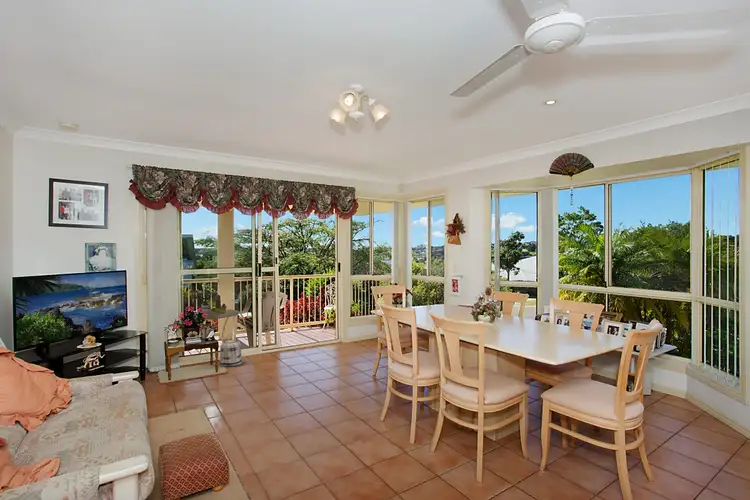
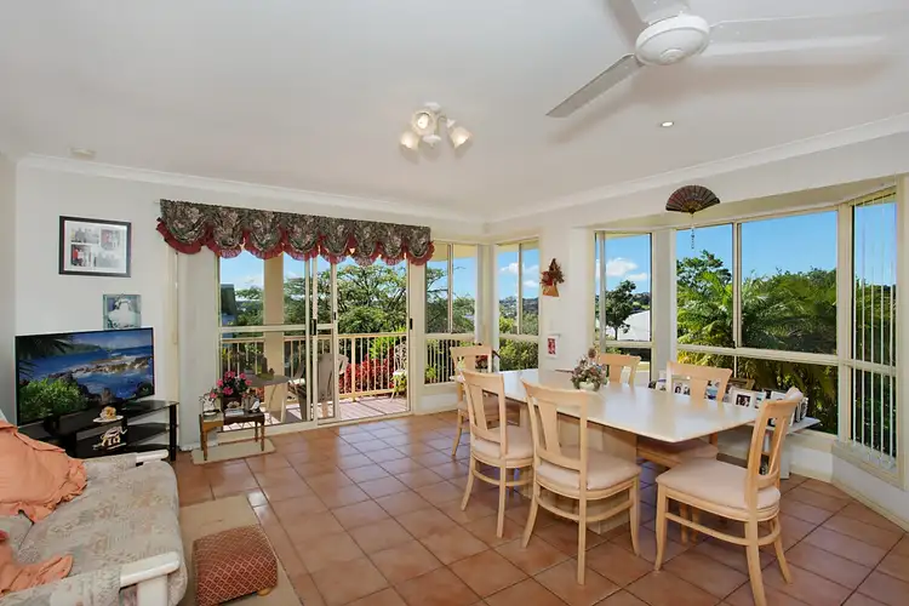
- basket [219,333,243,367]
